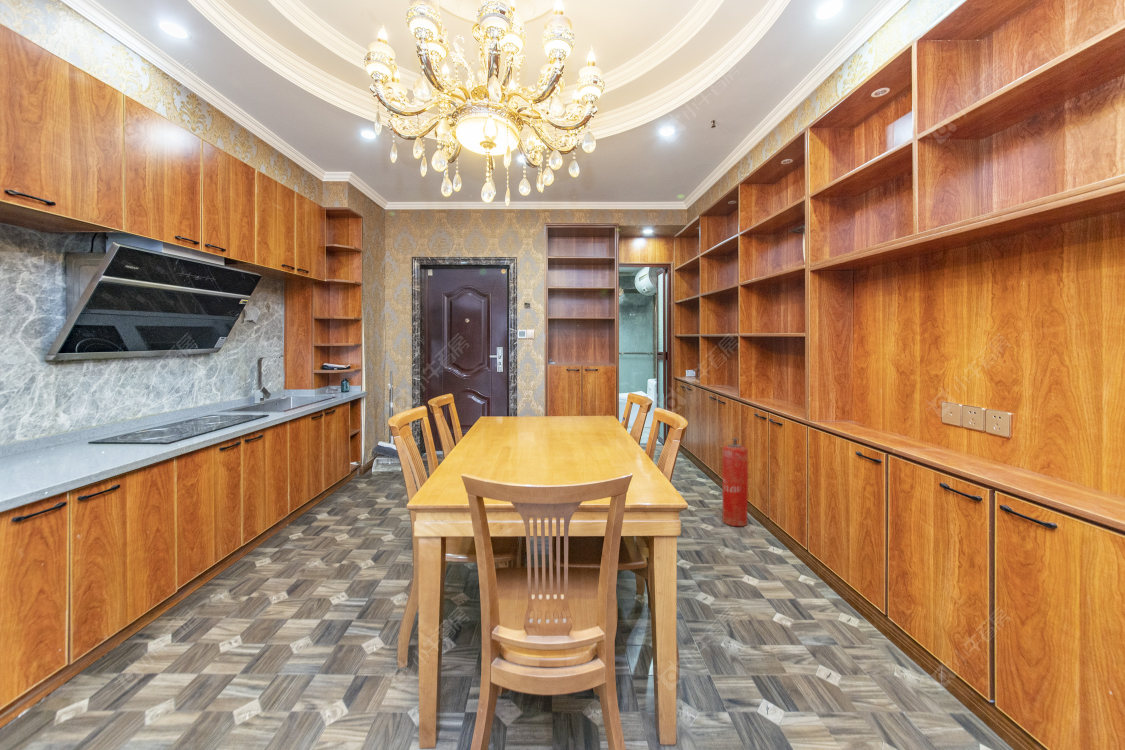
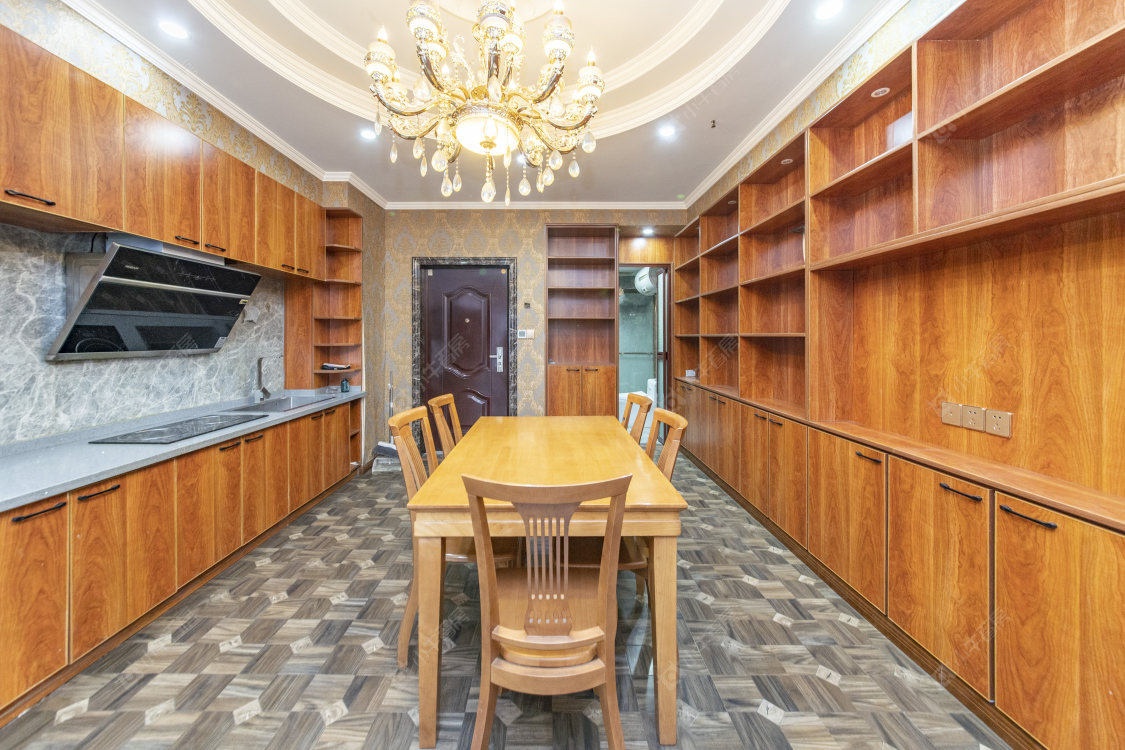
- fire extinguisher [722,437,749,527]
